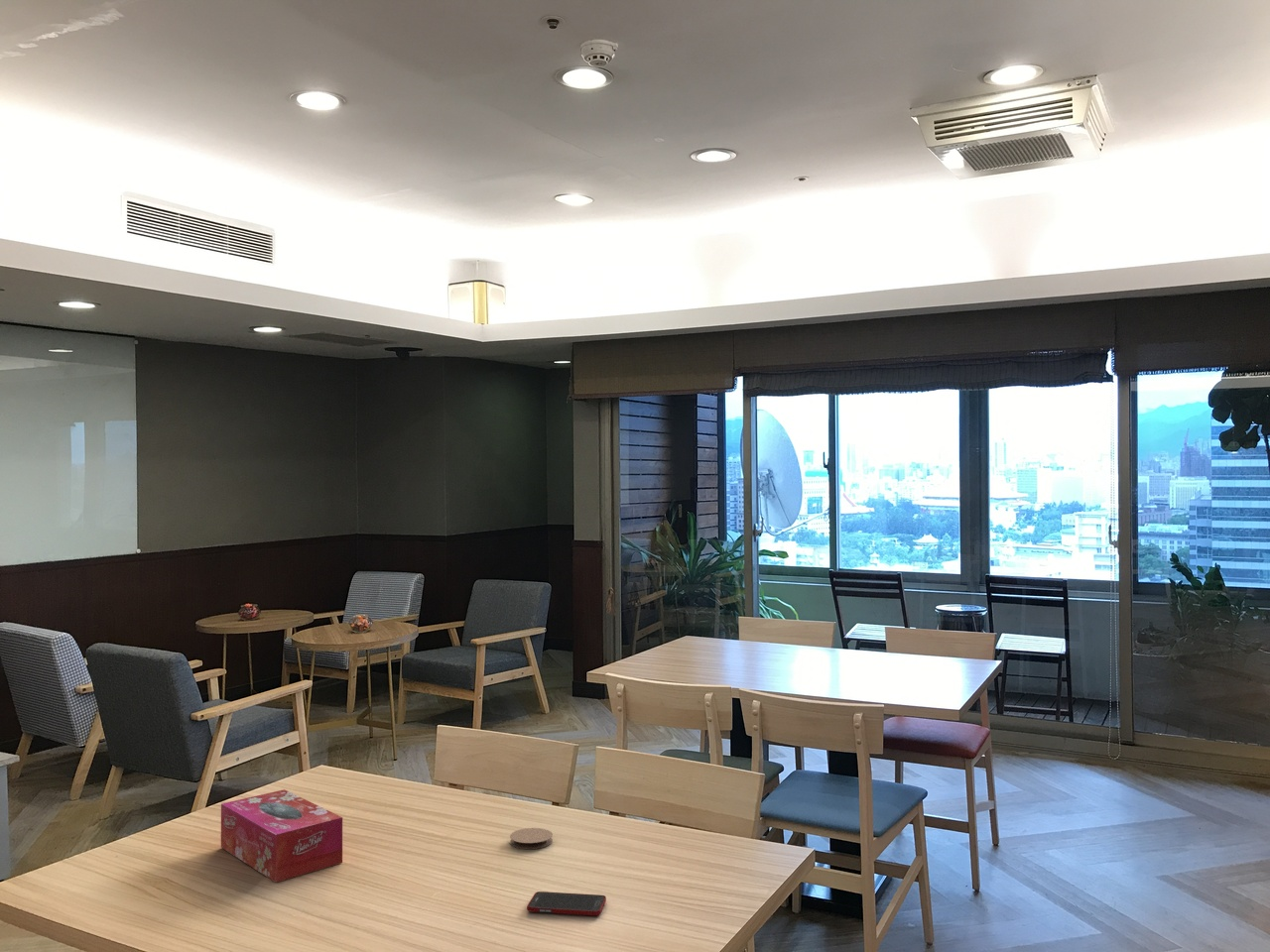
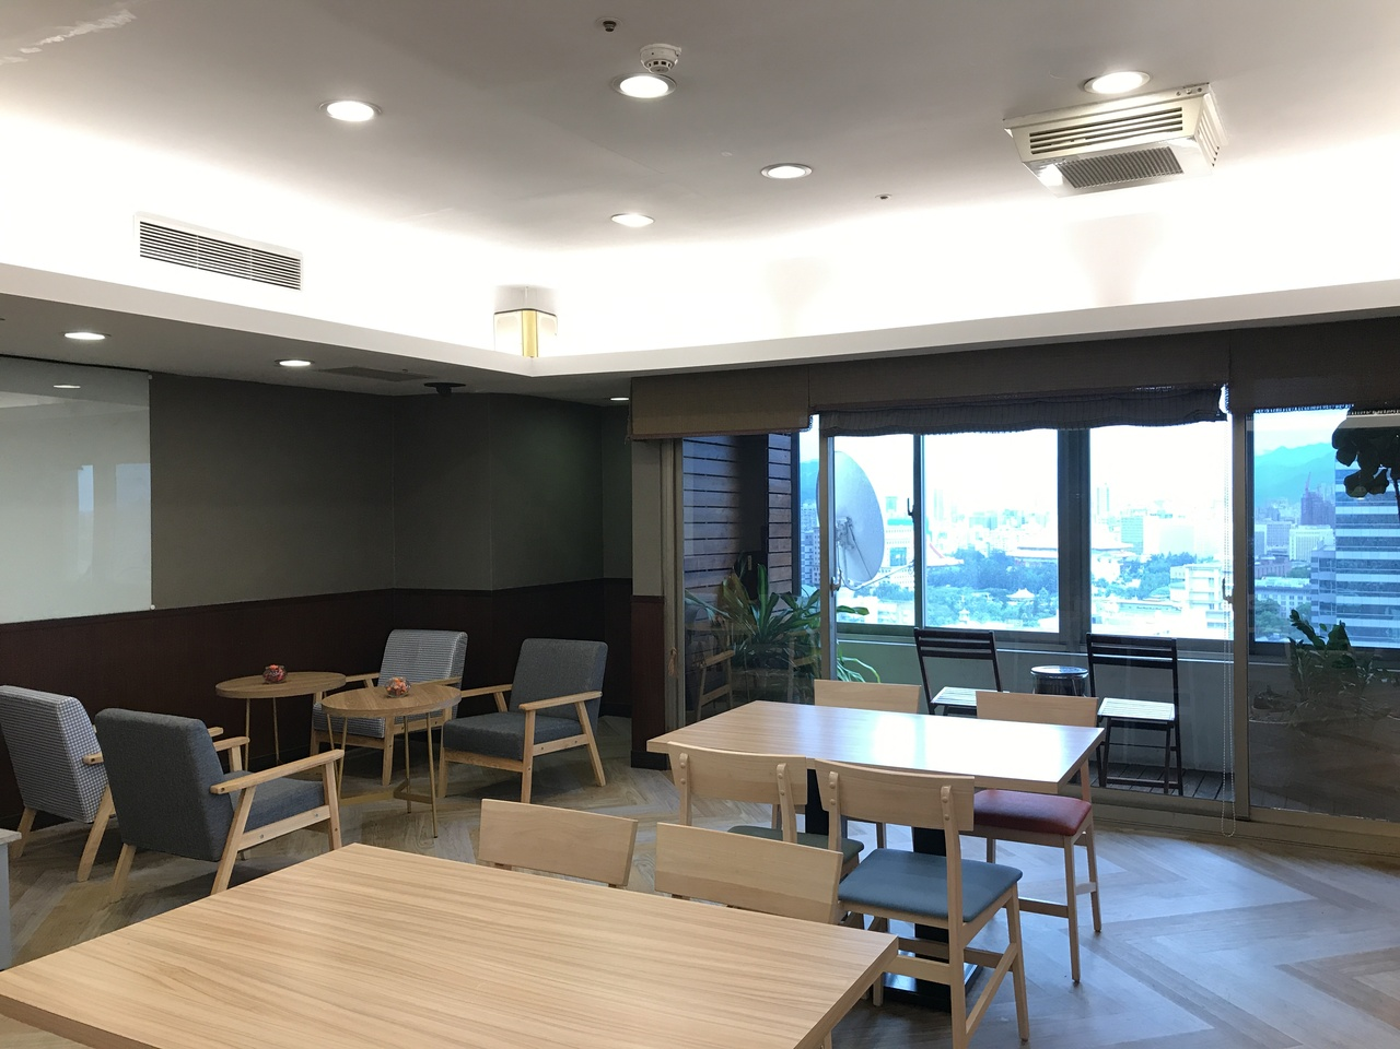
- tissue box [220,788,343,884]
- coaster [509,827,554,850]
- cell phone [526,891,607,916]
